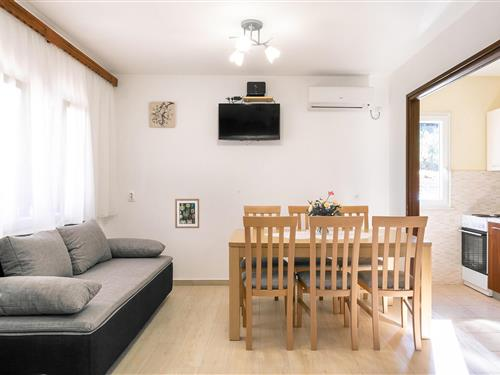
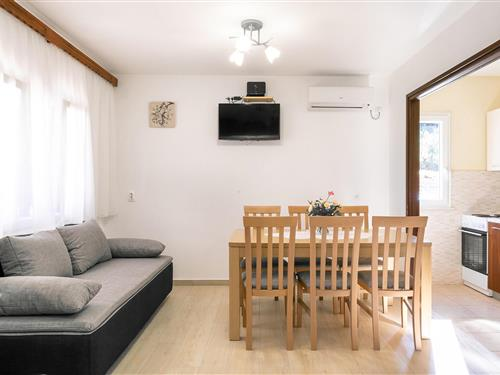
- wall art [174,198,200,229]
